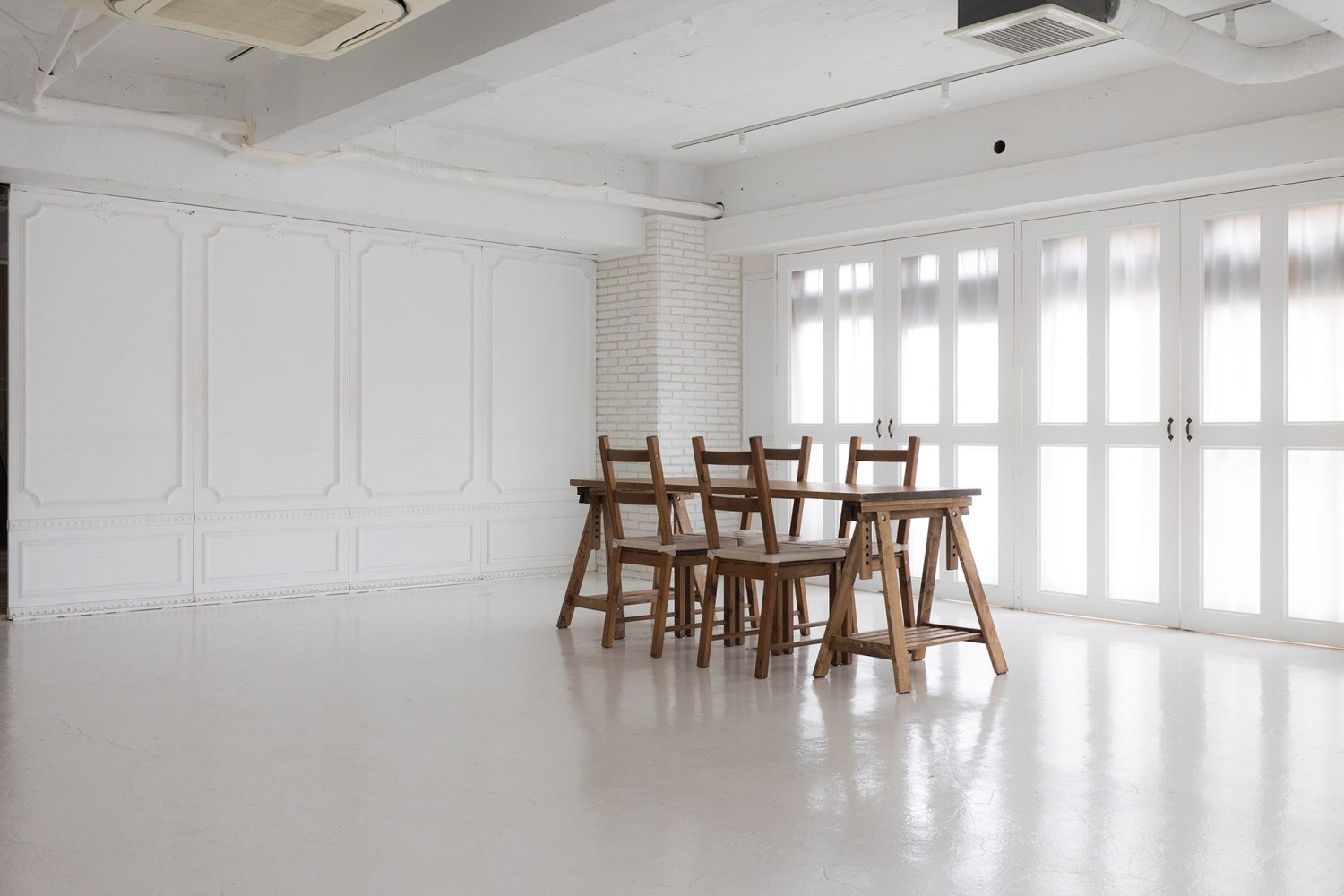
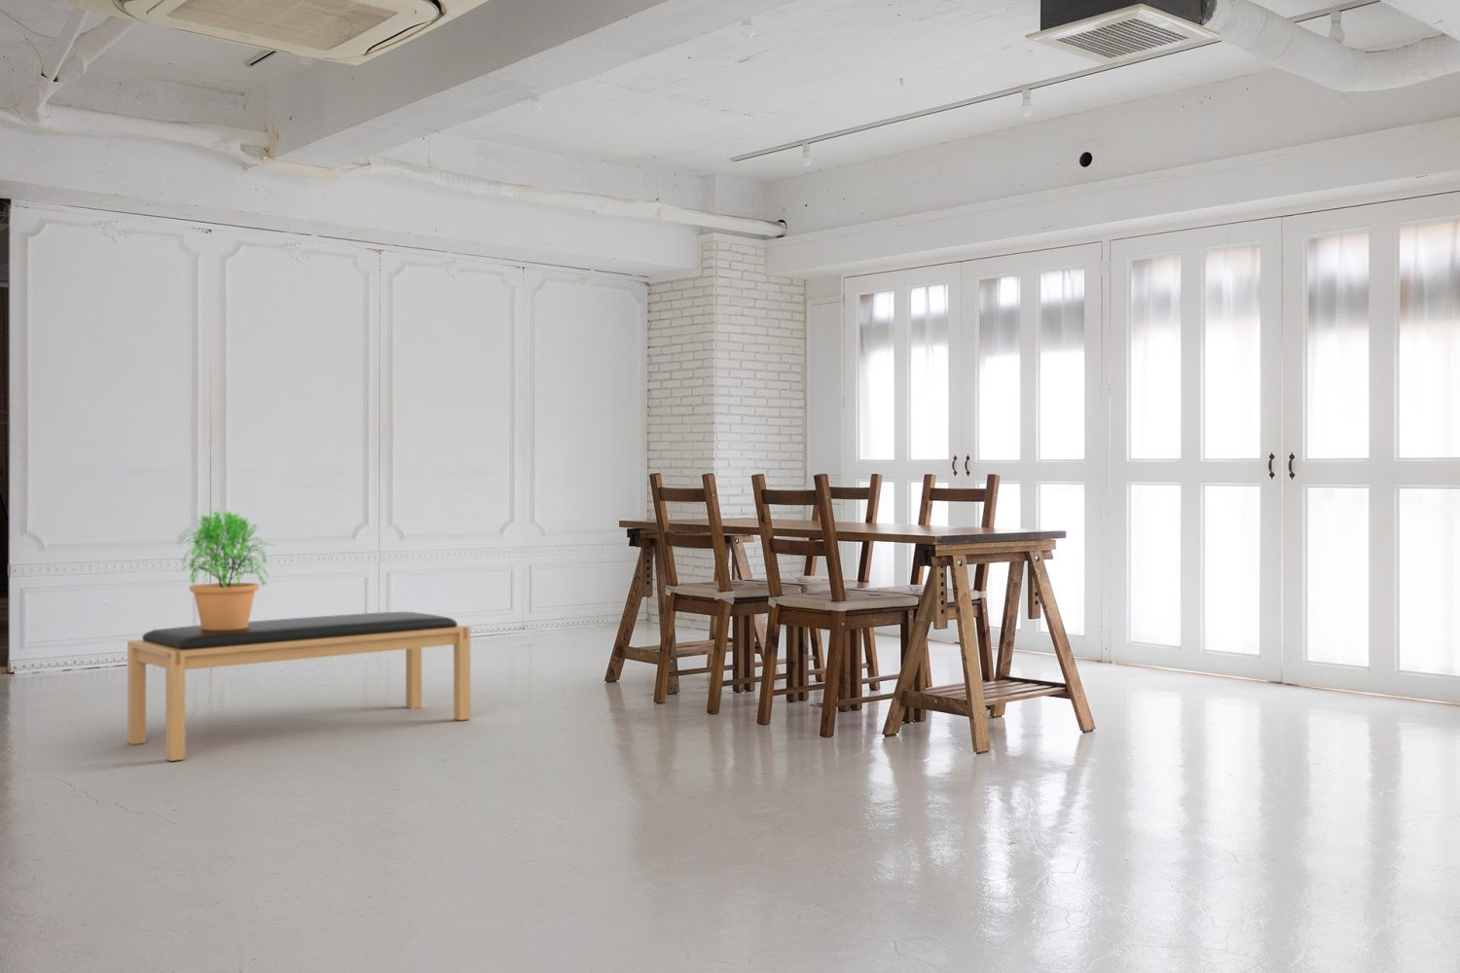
+ potted plant [174,508,277,631]
+ bench [126,611,471,762]
